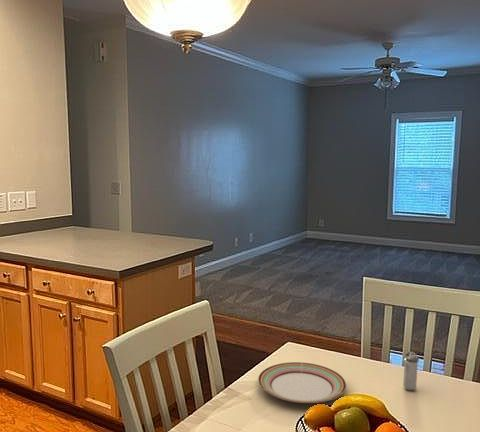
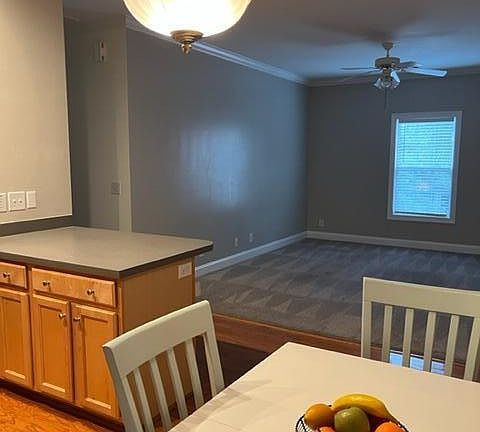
- shaker [402,350,420,391]
- plate [257,361,347,404]
